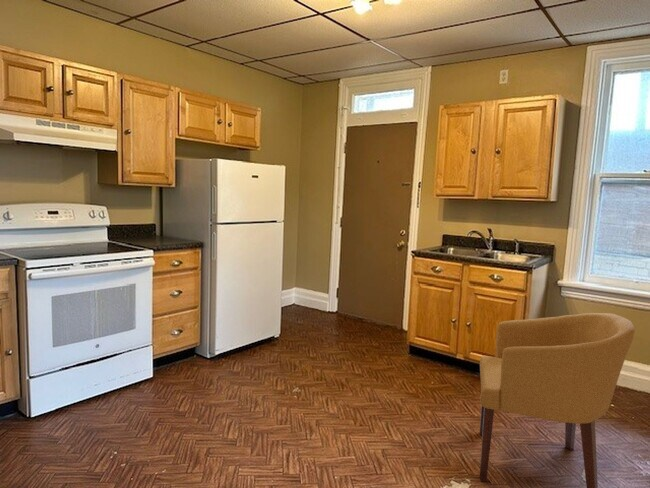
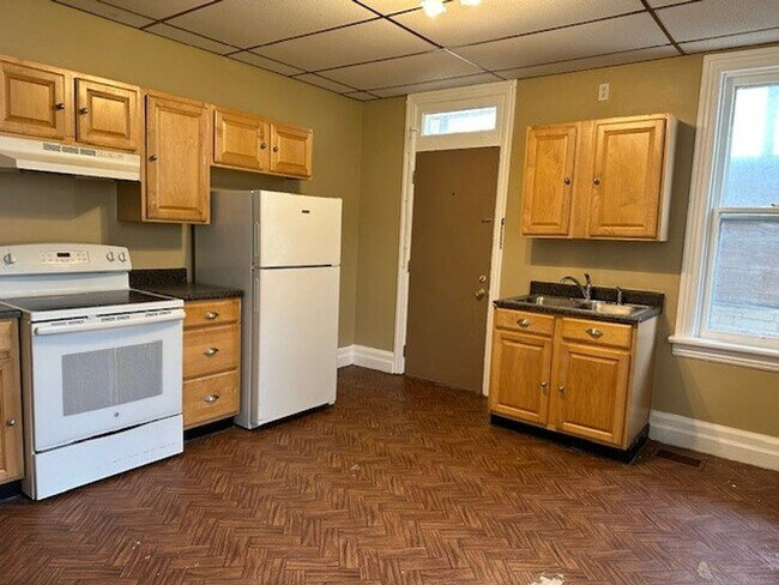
- chair [479,312,636,488]
